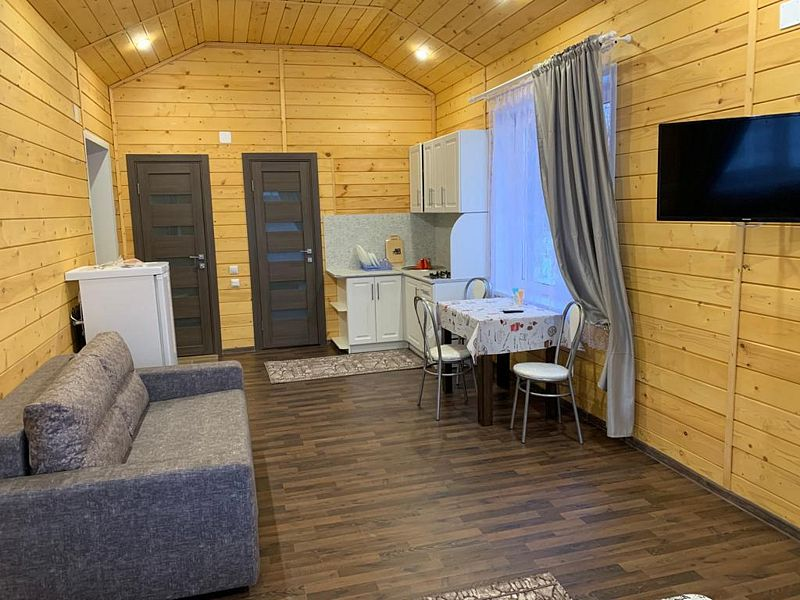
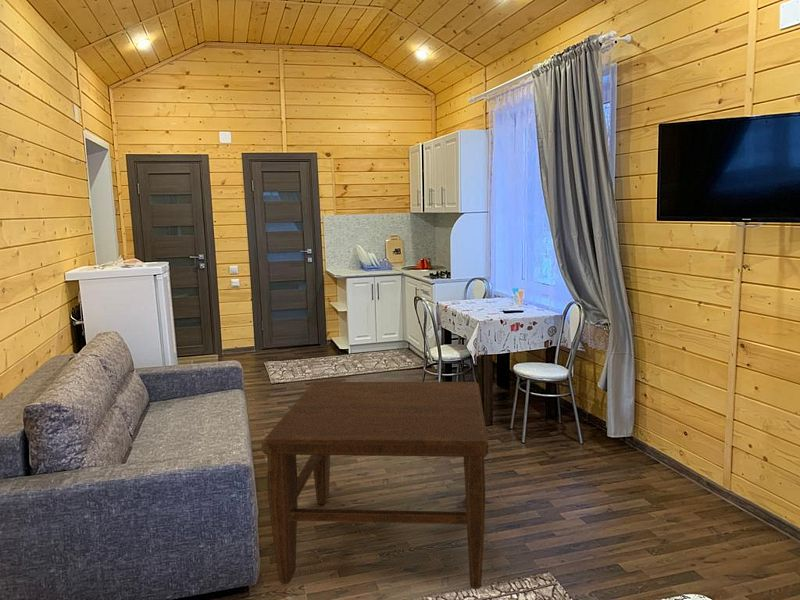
+ coffee table [261,381,489,590]
